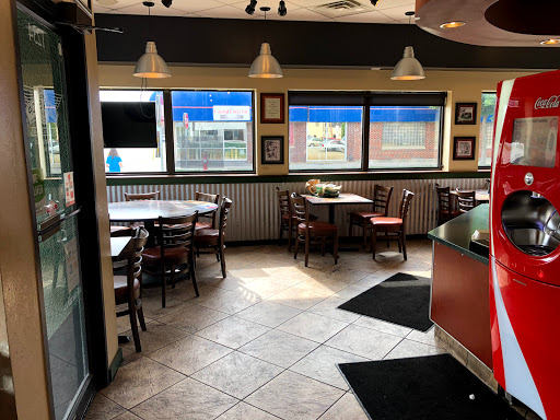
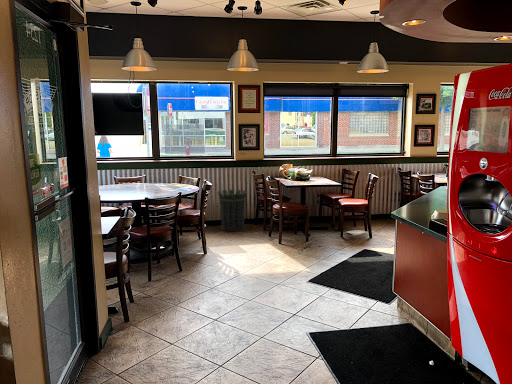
+ waste bin [216,189,249,232]
